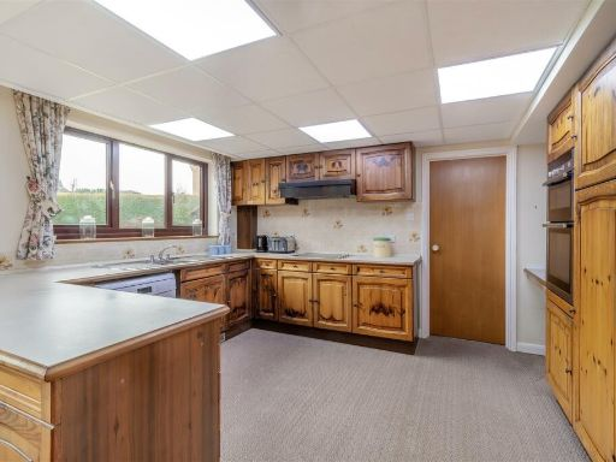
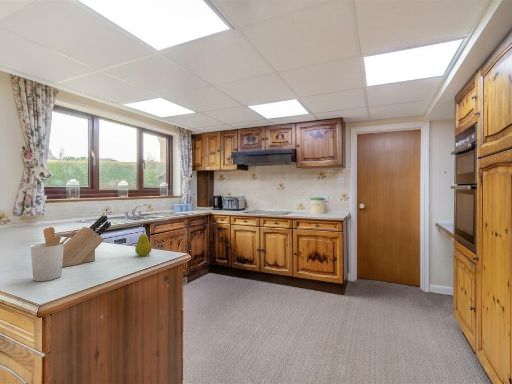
+ knife block [62,214,112,268]
+ utensil holder [30,226,80,282]
+ fruit [134,230,153,257]
